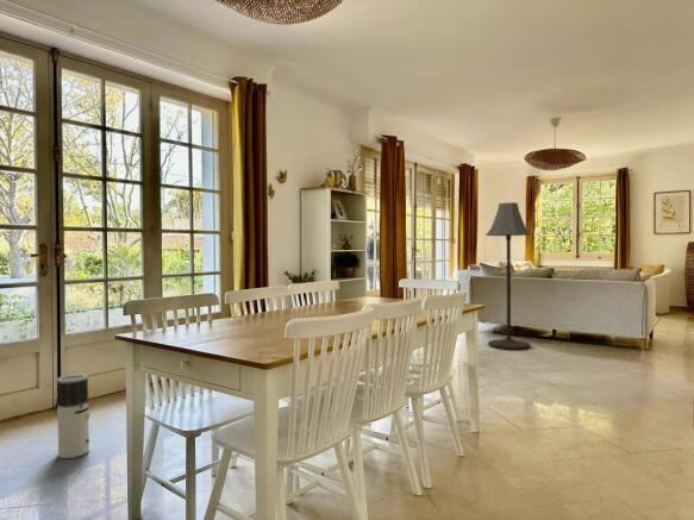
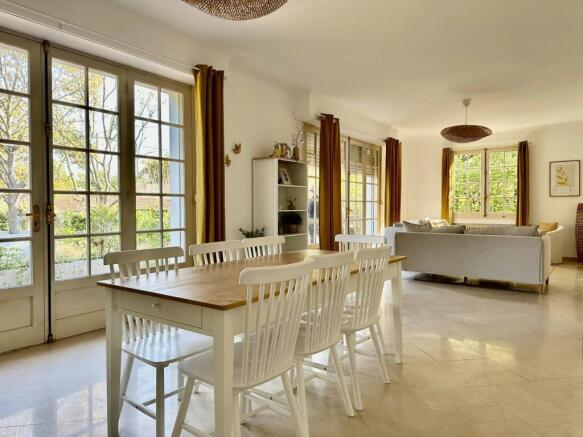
- air purifier [56,372,90,459]
- floor lamp [484,201,532,351]
